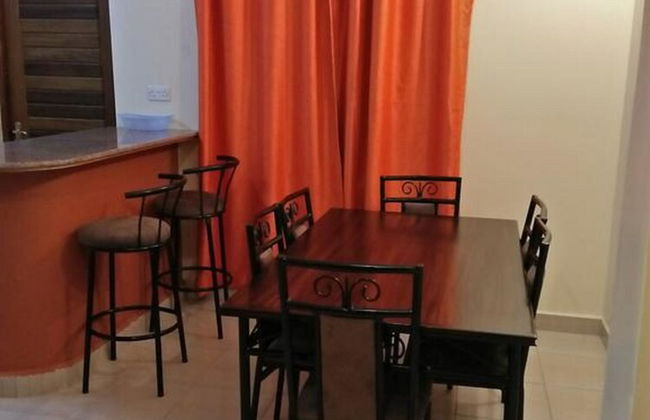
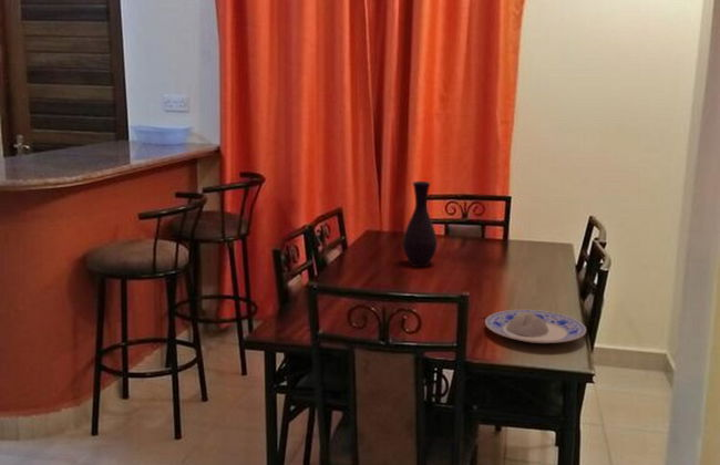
+ vase [402,180,439,268]
+ plate [484,309,587,344]
